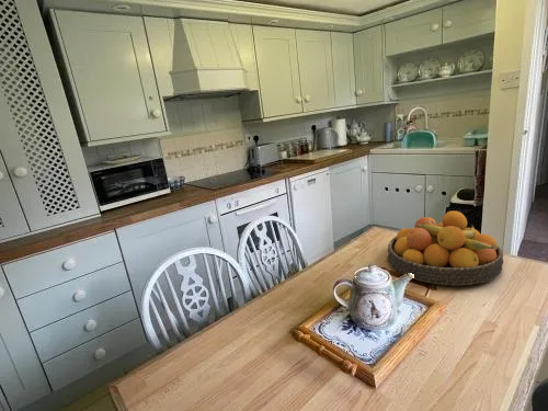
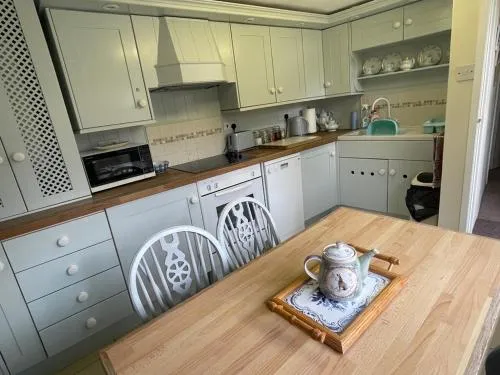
- fruit bowl [387,210,504,286]
